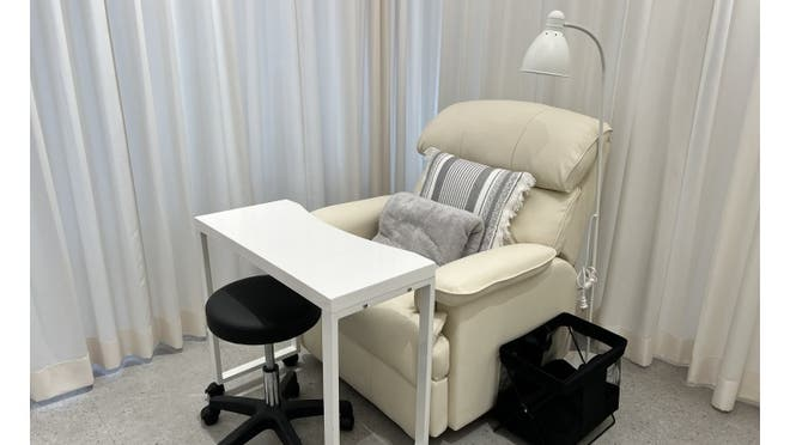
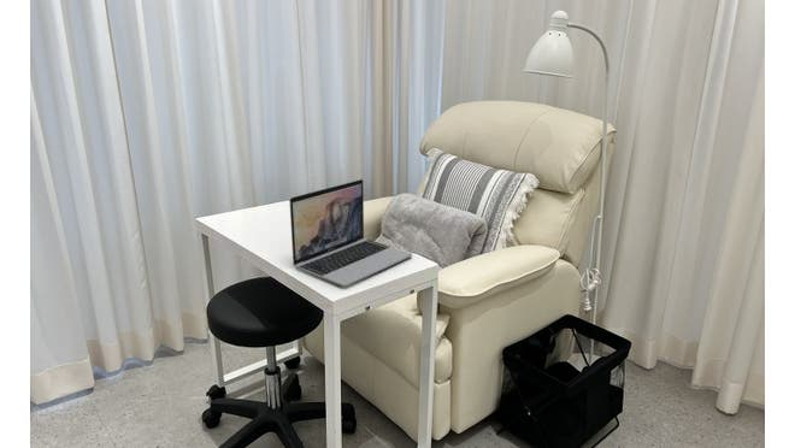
+ laptop [288,178,413,288]
